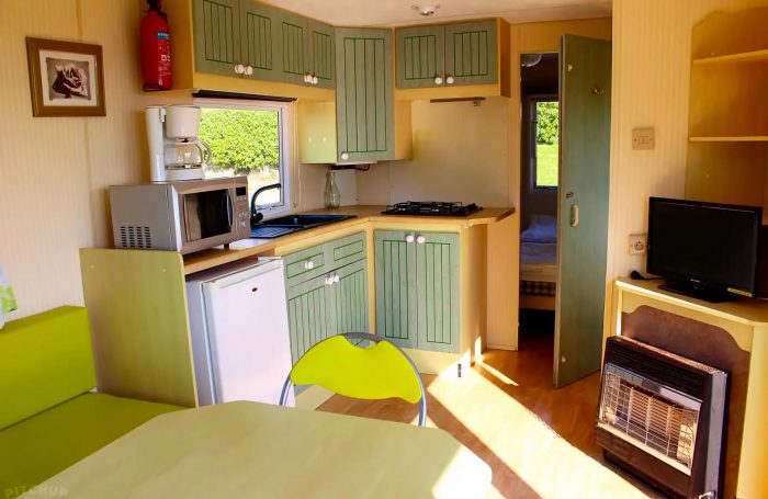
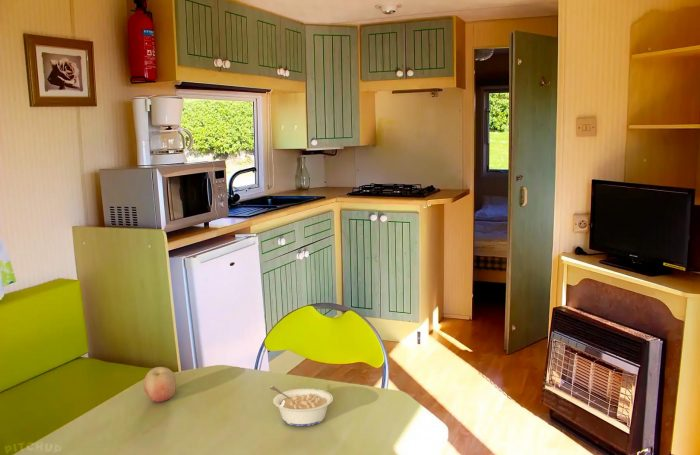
+ legume [269,385,334,427]
+ fruit [143,366,177,403]
